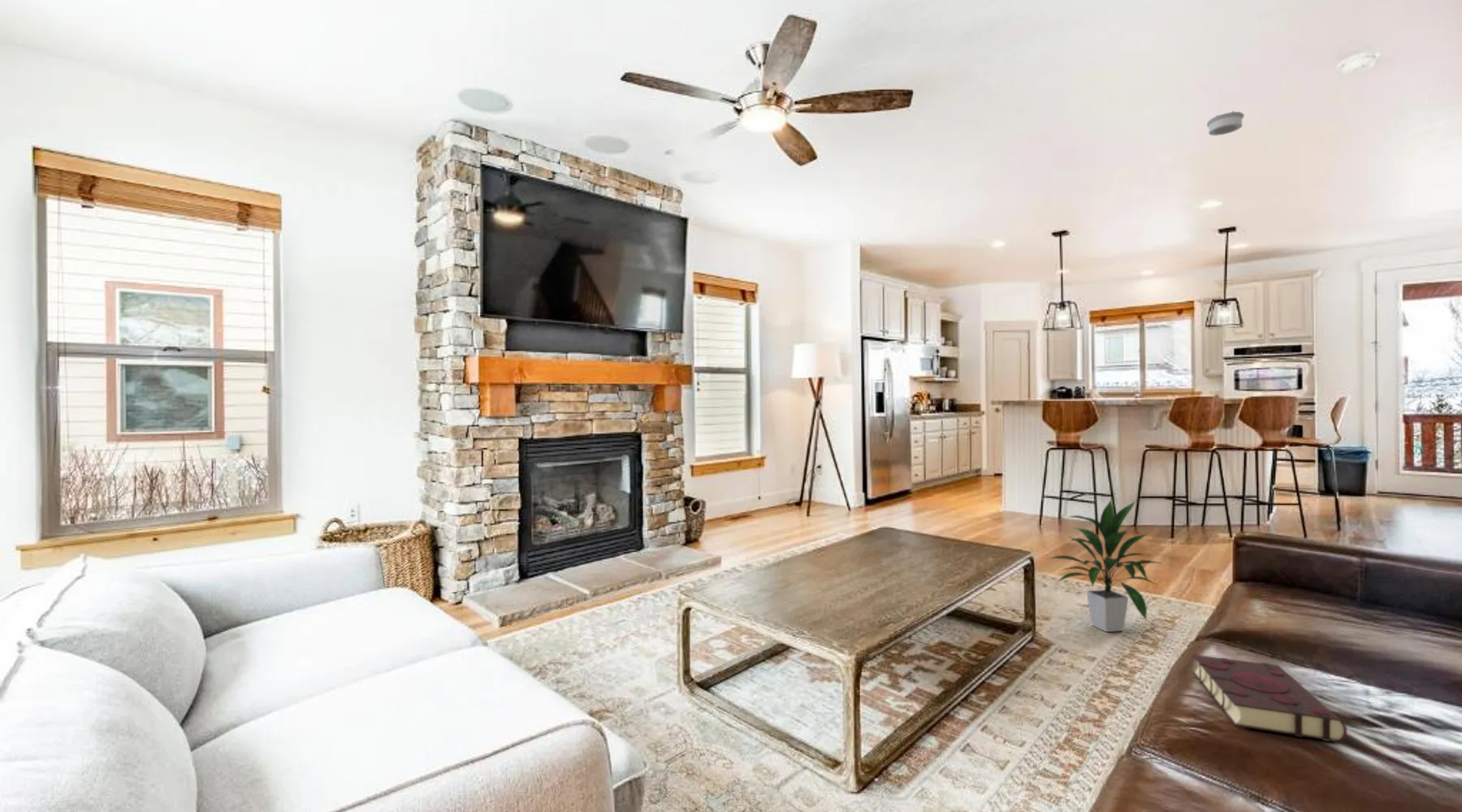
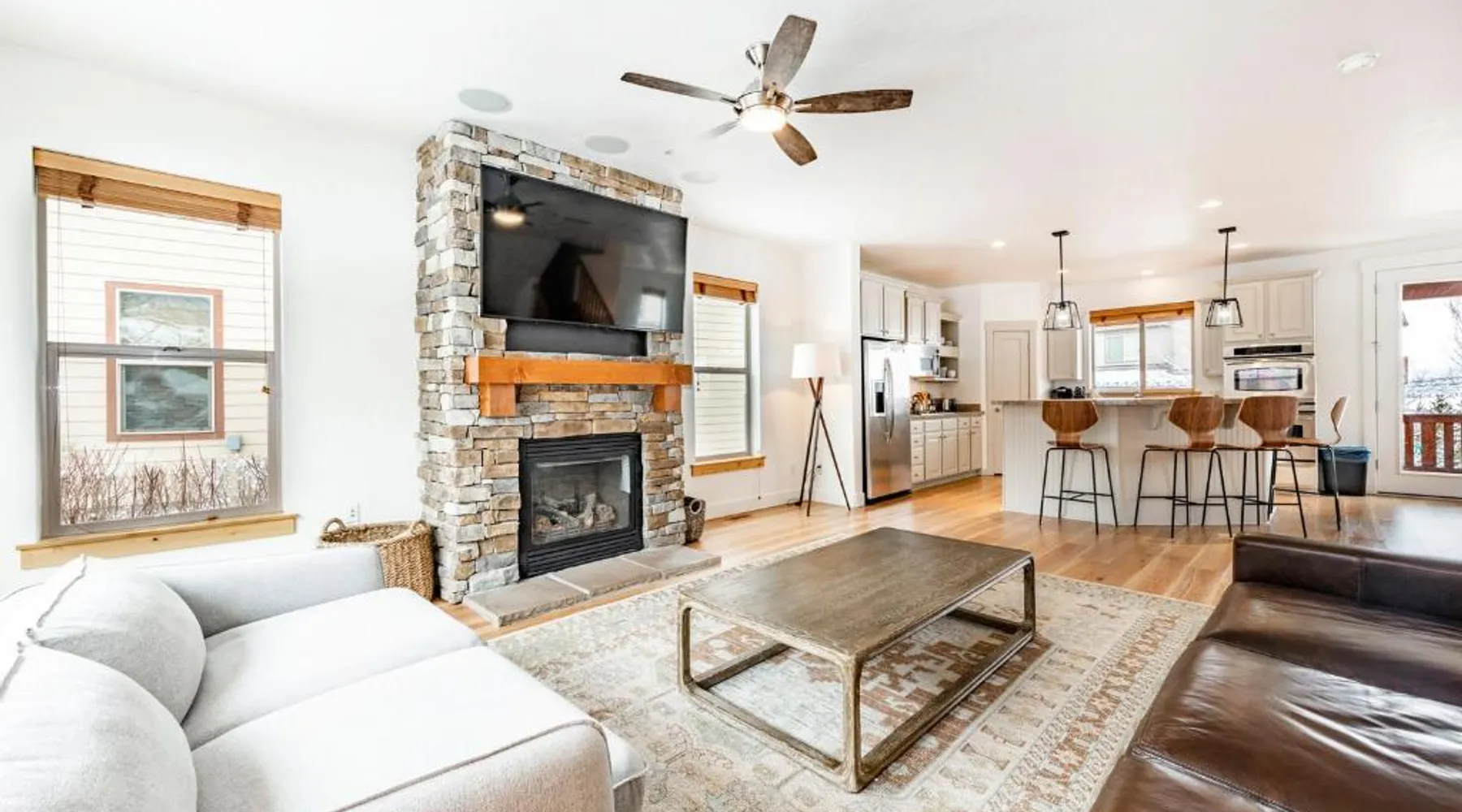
- book [1192,654,1348,743]
- indoor plant [1044,499,1161,633]
- smoke detector [1206,110,1245,136]
